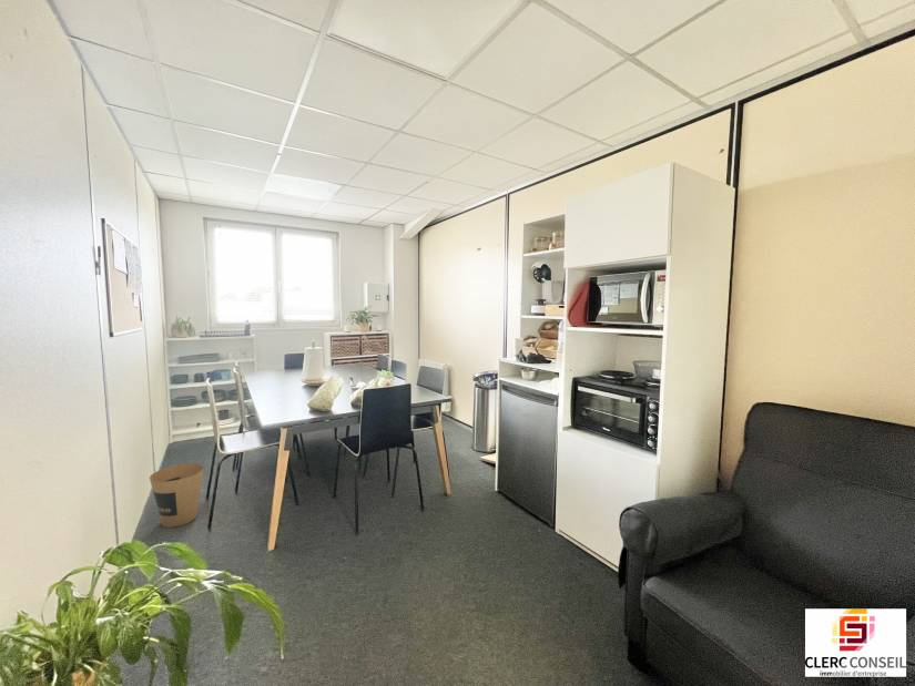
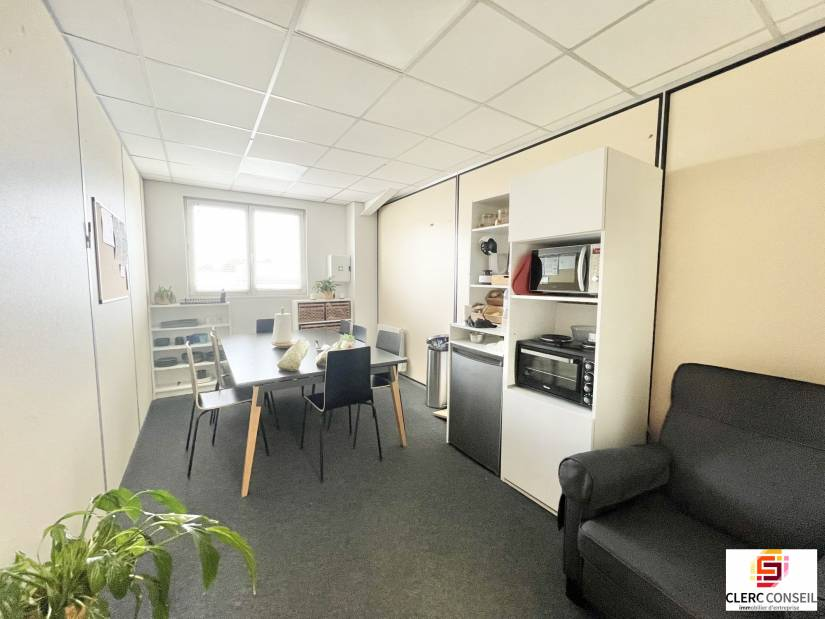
- trash can [149,462,204,529]
